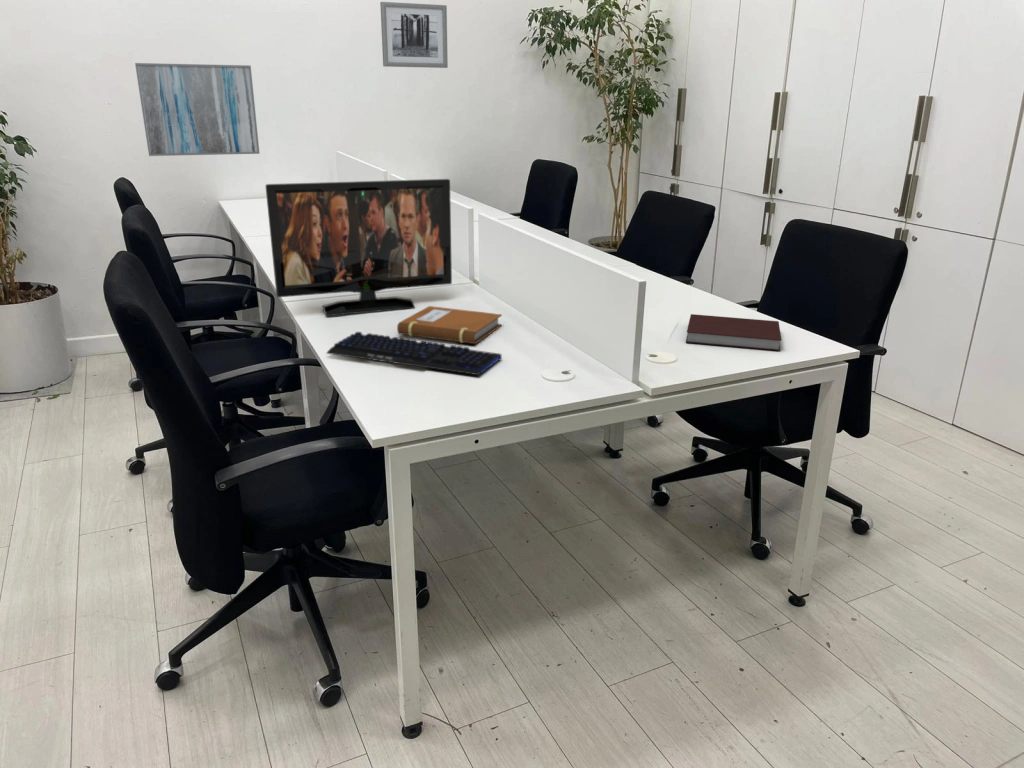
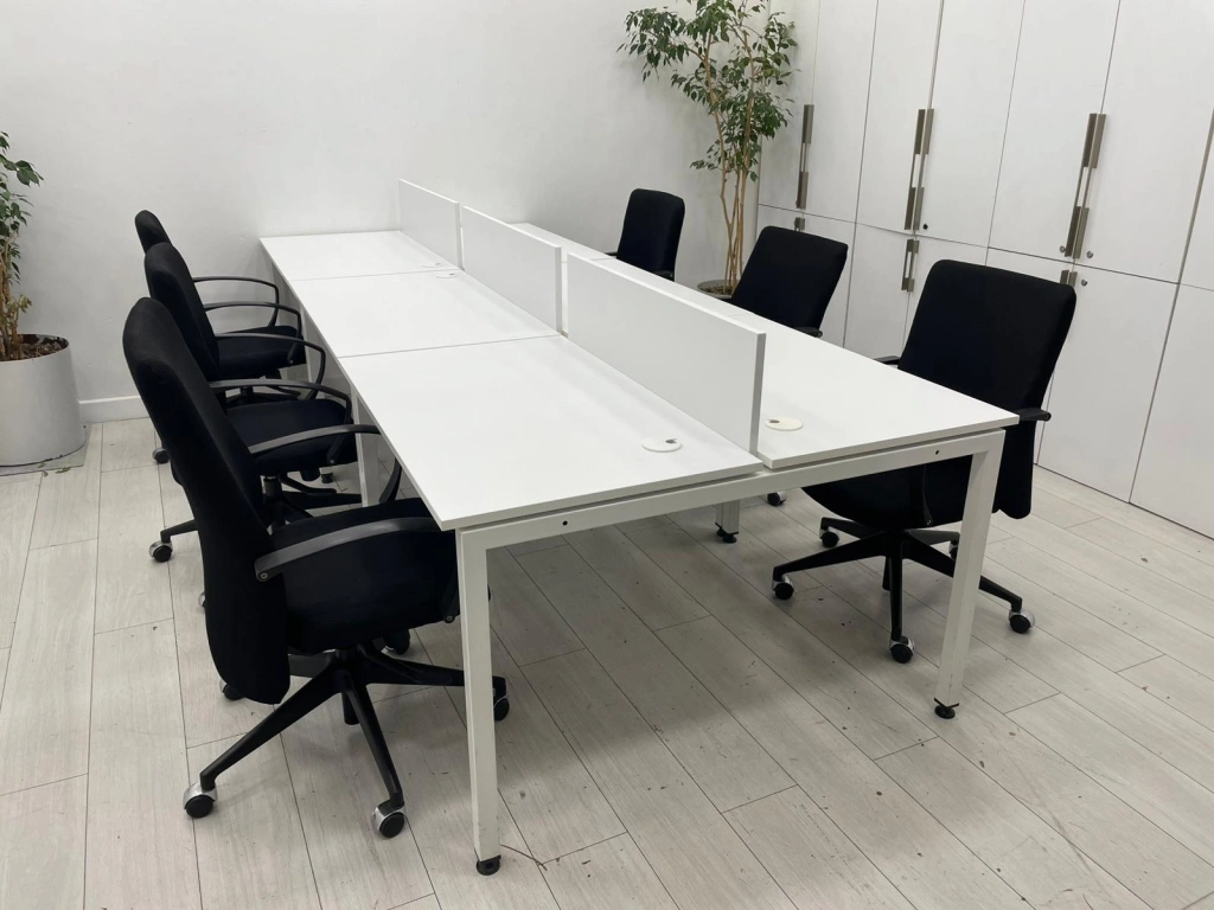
- wall art [134,62,261,157]
- flat panel tv [264,178,453,317]
- notebook [396,305,503,345]
- notebook [685,313,783,352]
- keyboard [325,331,503,376]
- wall art [379,1,449,69]
